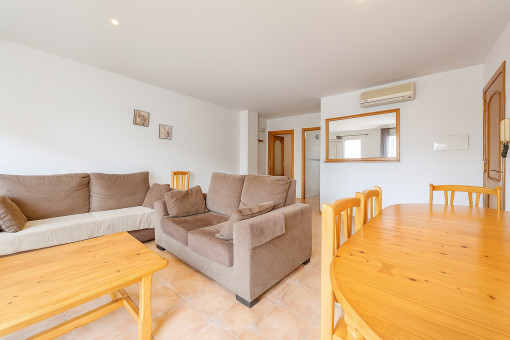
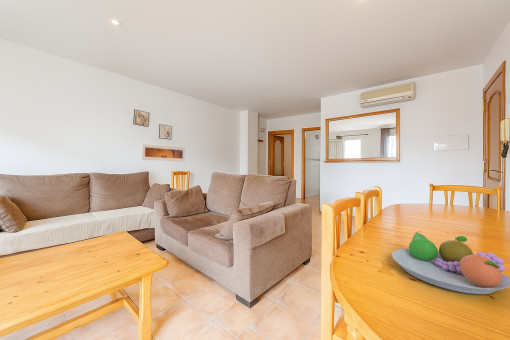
+ fruit bowl [391,231,510,295]
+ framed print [140,143,186,162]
